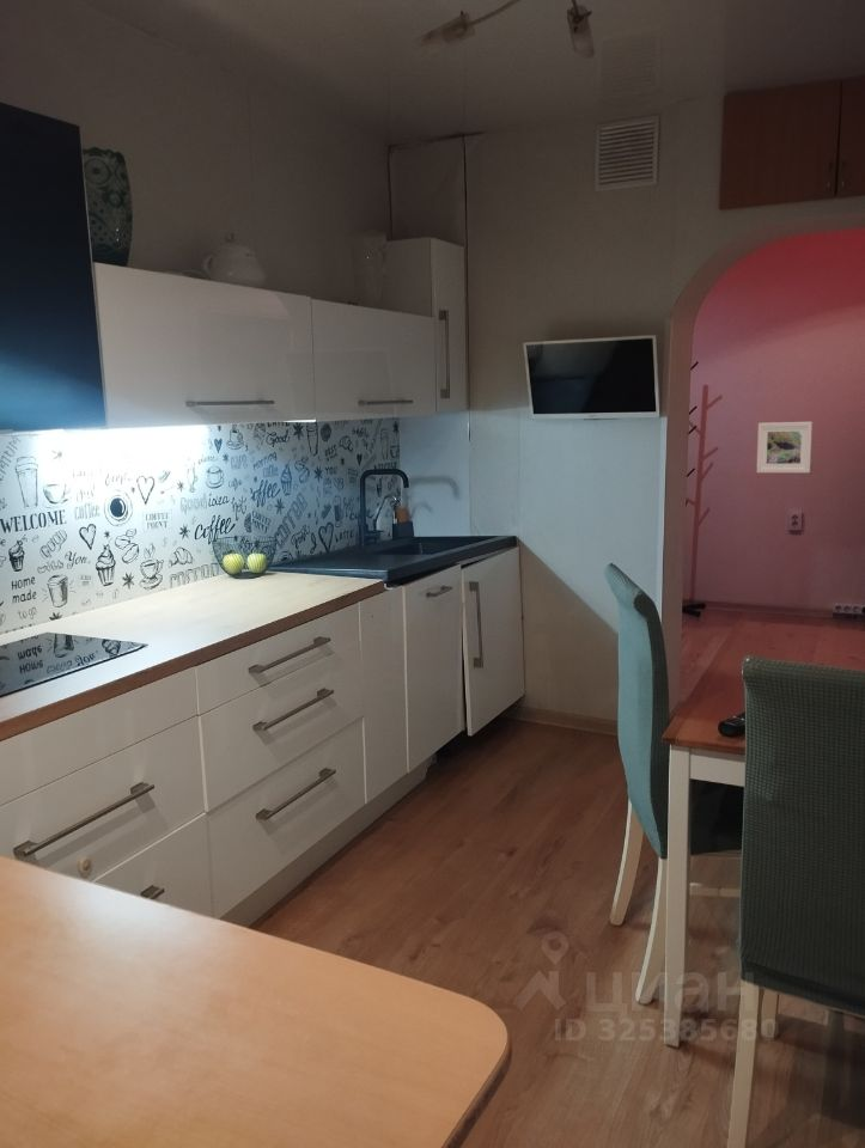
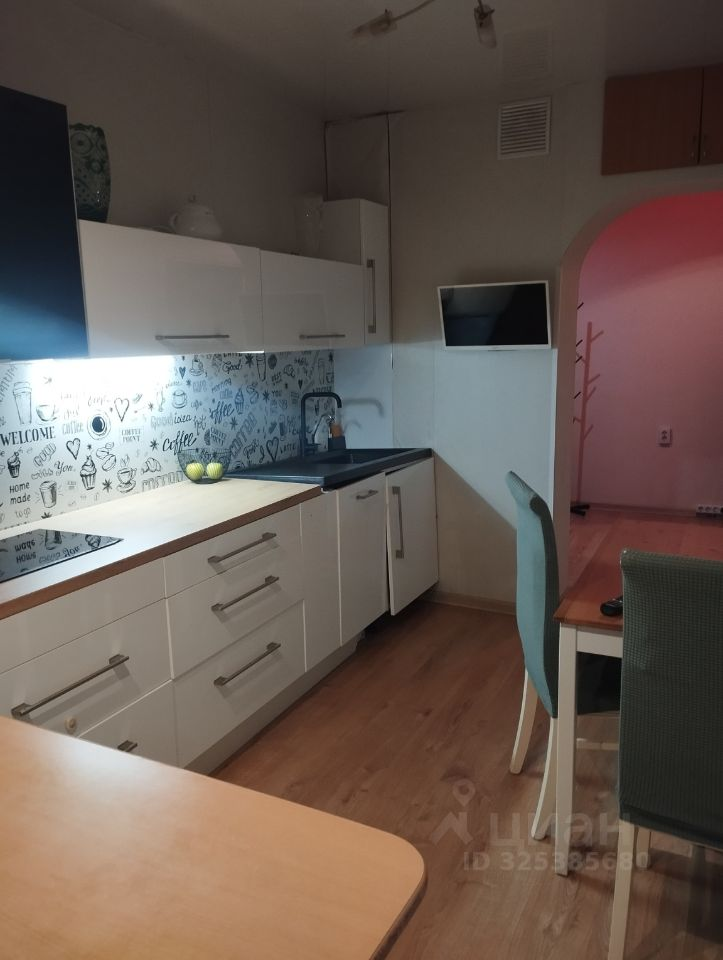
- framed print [756,421,814,474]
